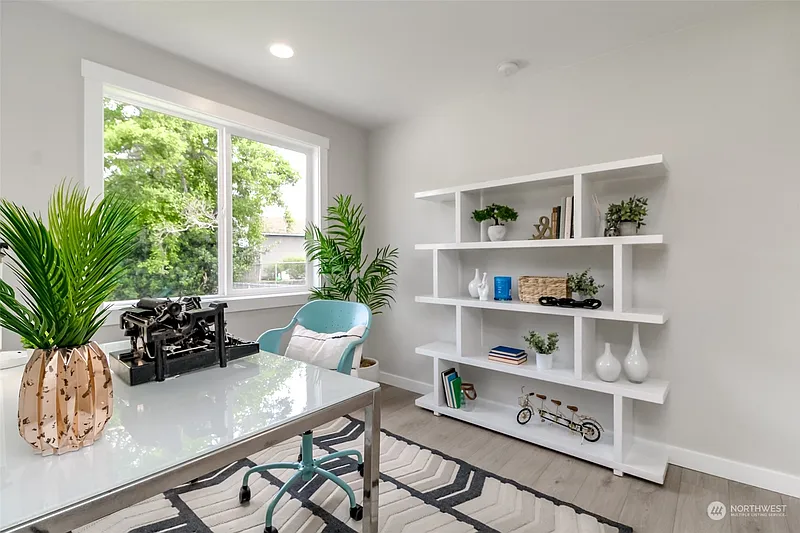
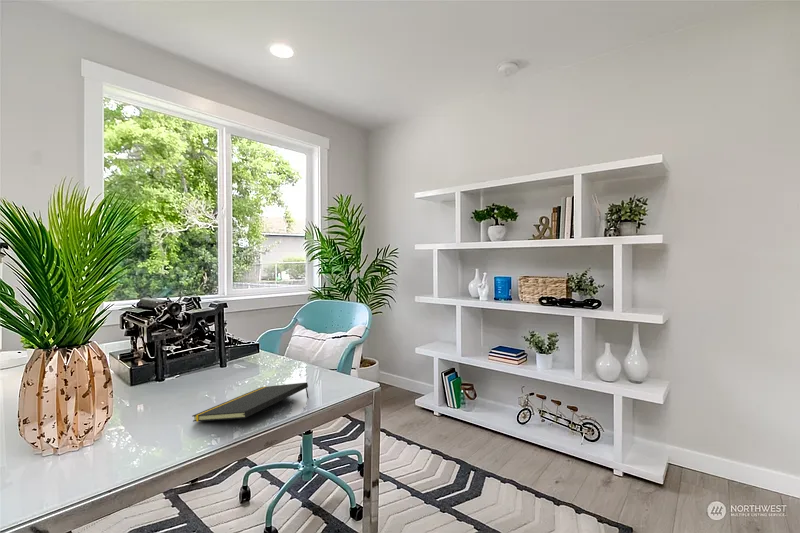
+ notepad [191,381,309,423]
